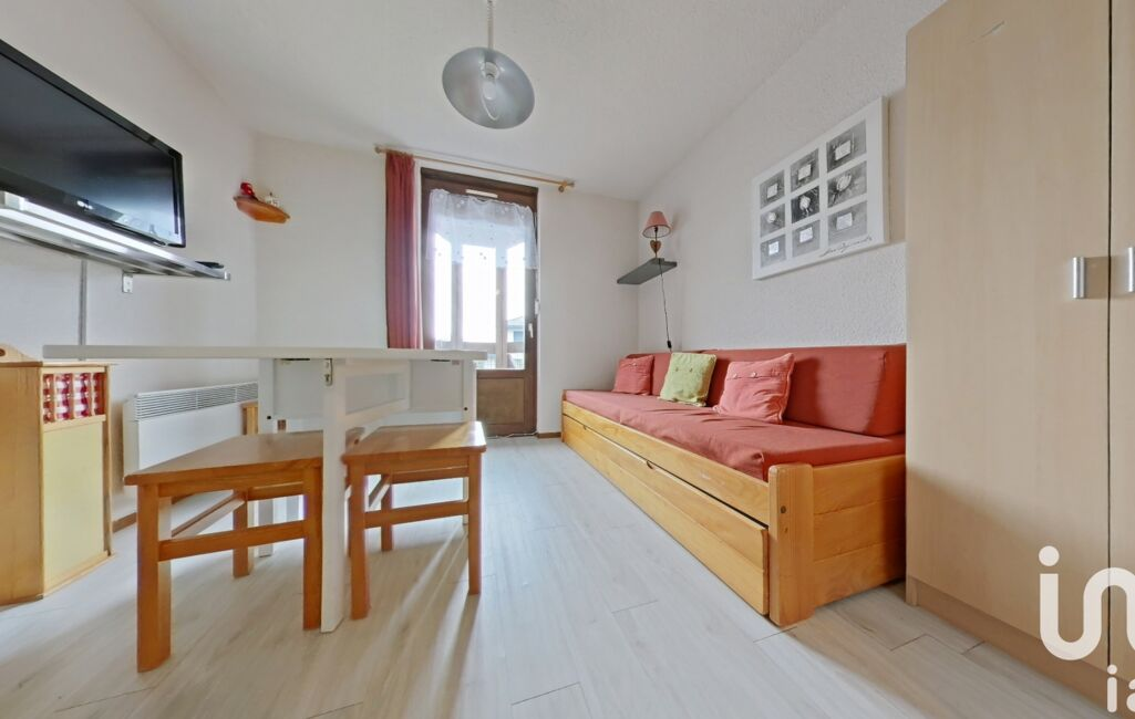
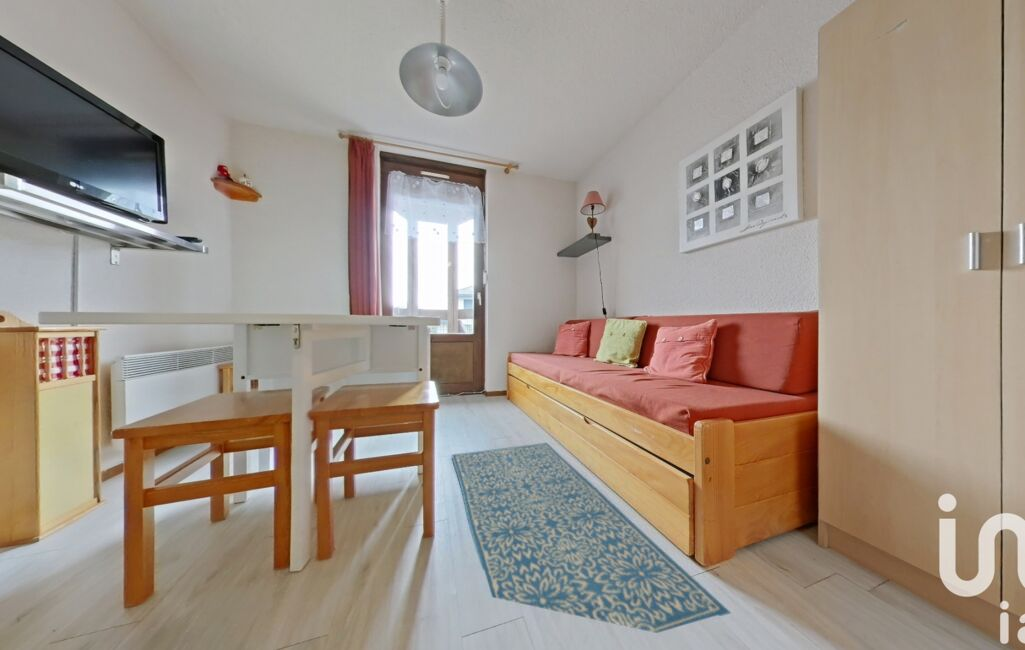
+ rug [451,442,732,634]
